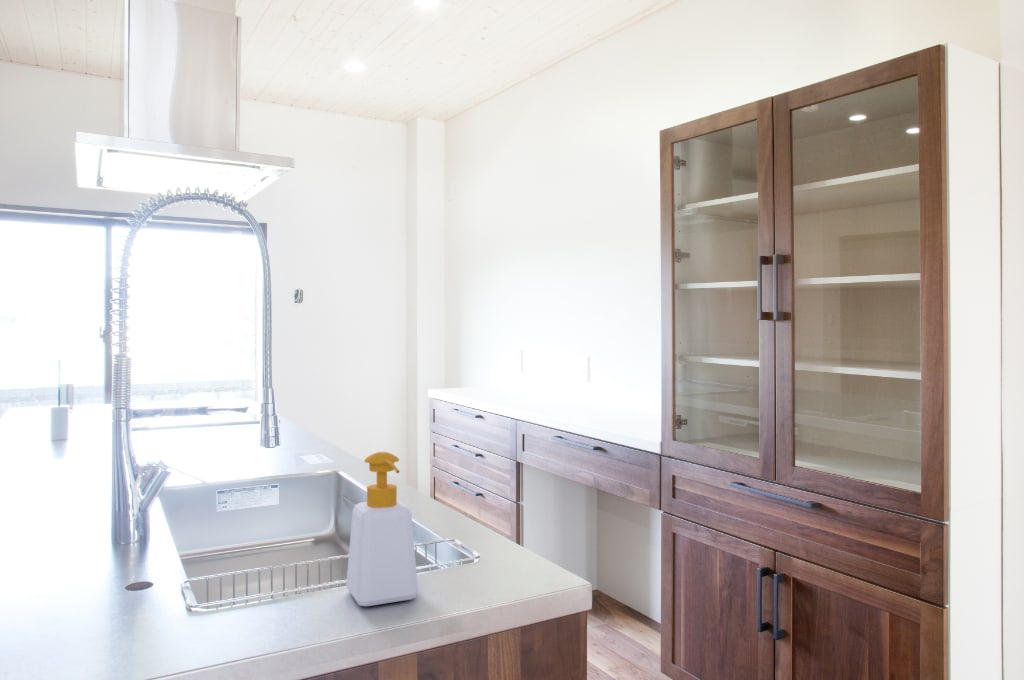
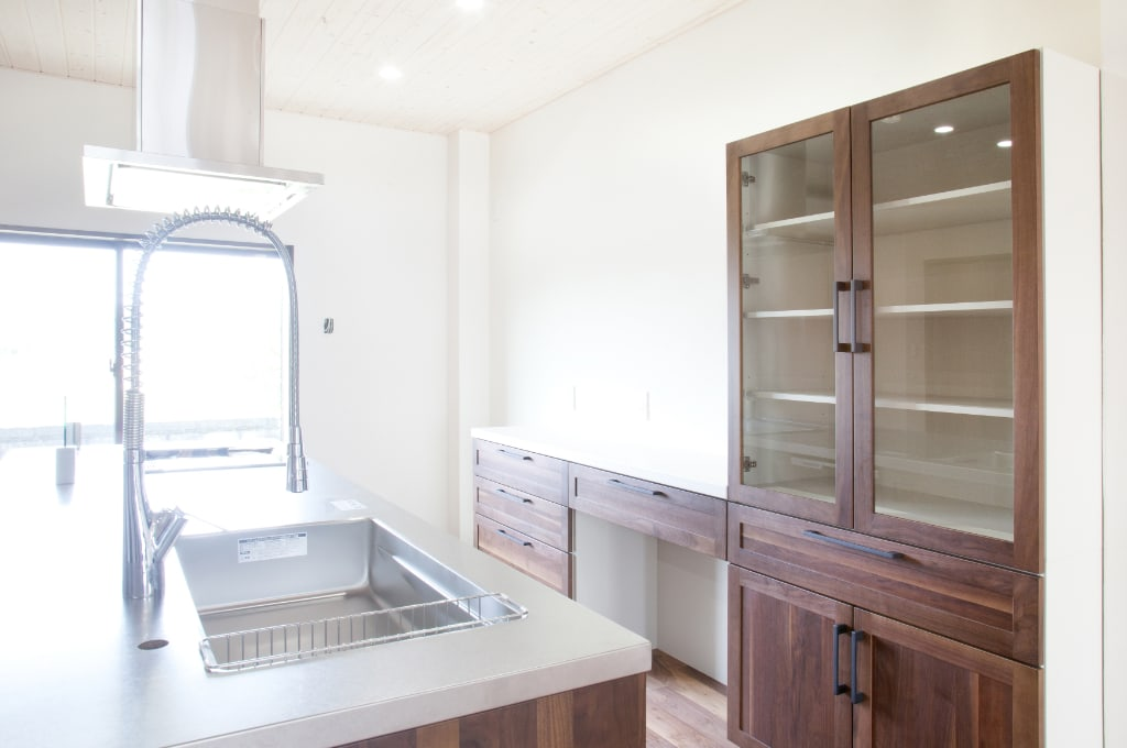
- soap bottle [345,451,419,607]
